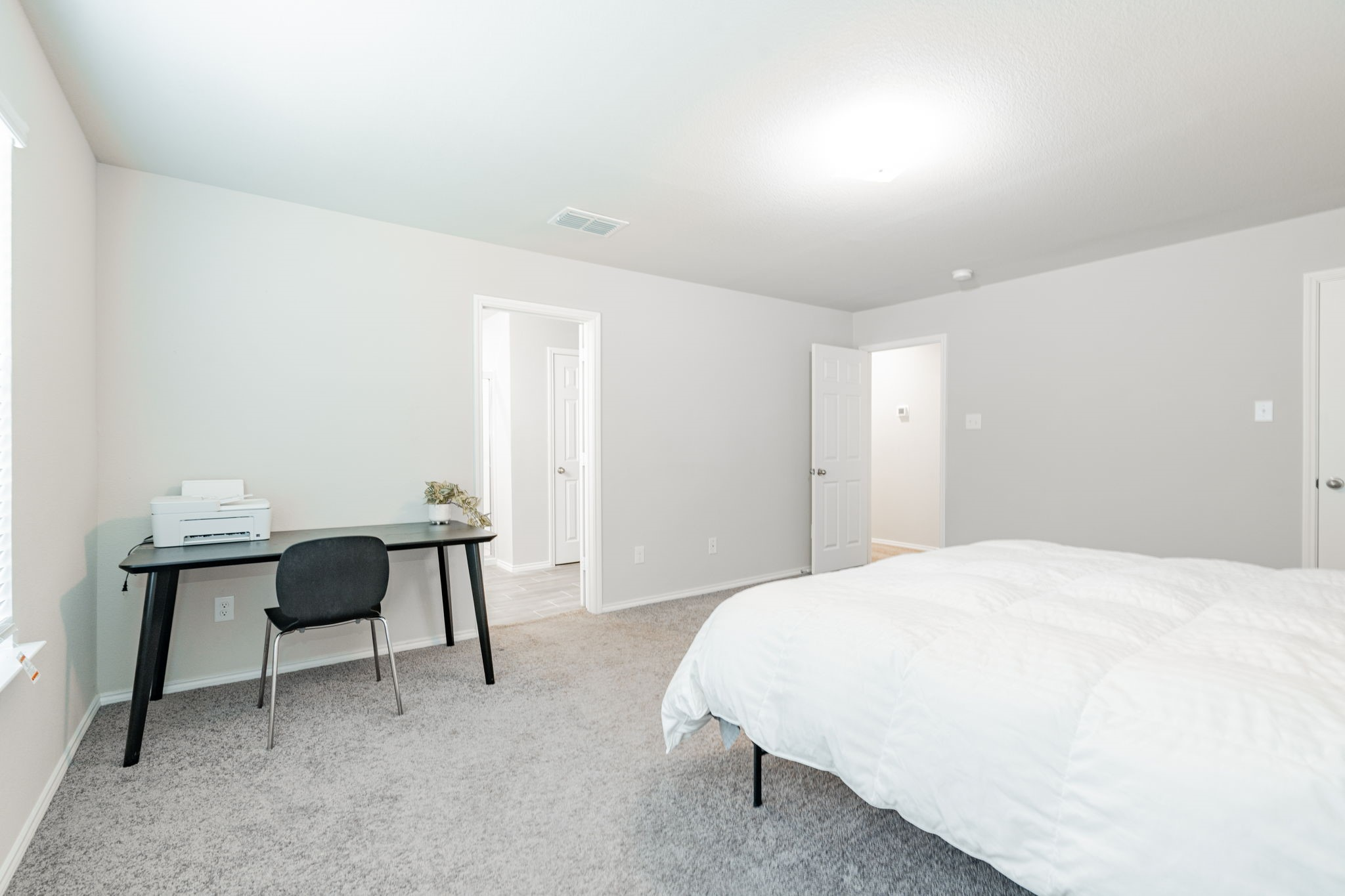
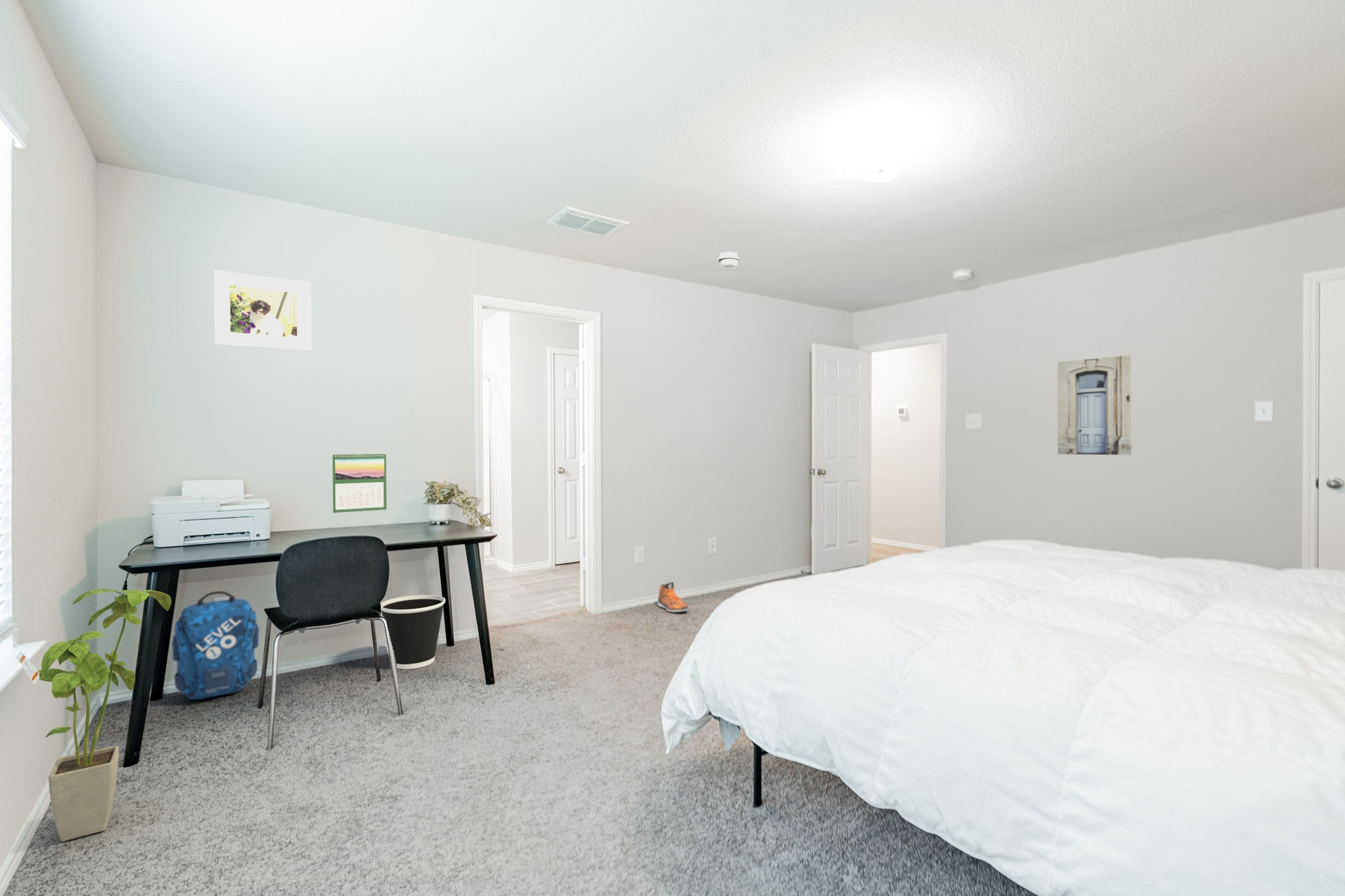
+ smoke detector [718,251,739,269]
+ backpack [171,590,260,700]
+ wall art [1057,354,1132,456]
+ sneaker [657,581,689,613]
+ calendar [332,451,387,513]
+ house plant [38,588,172,842]
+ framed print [213,270,312,352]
+ wastebasket [380,594,446,670]
